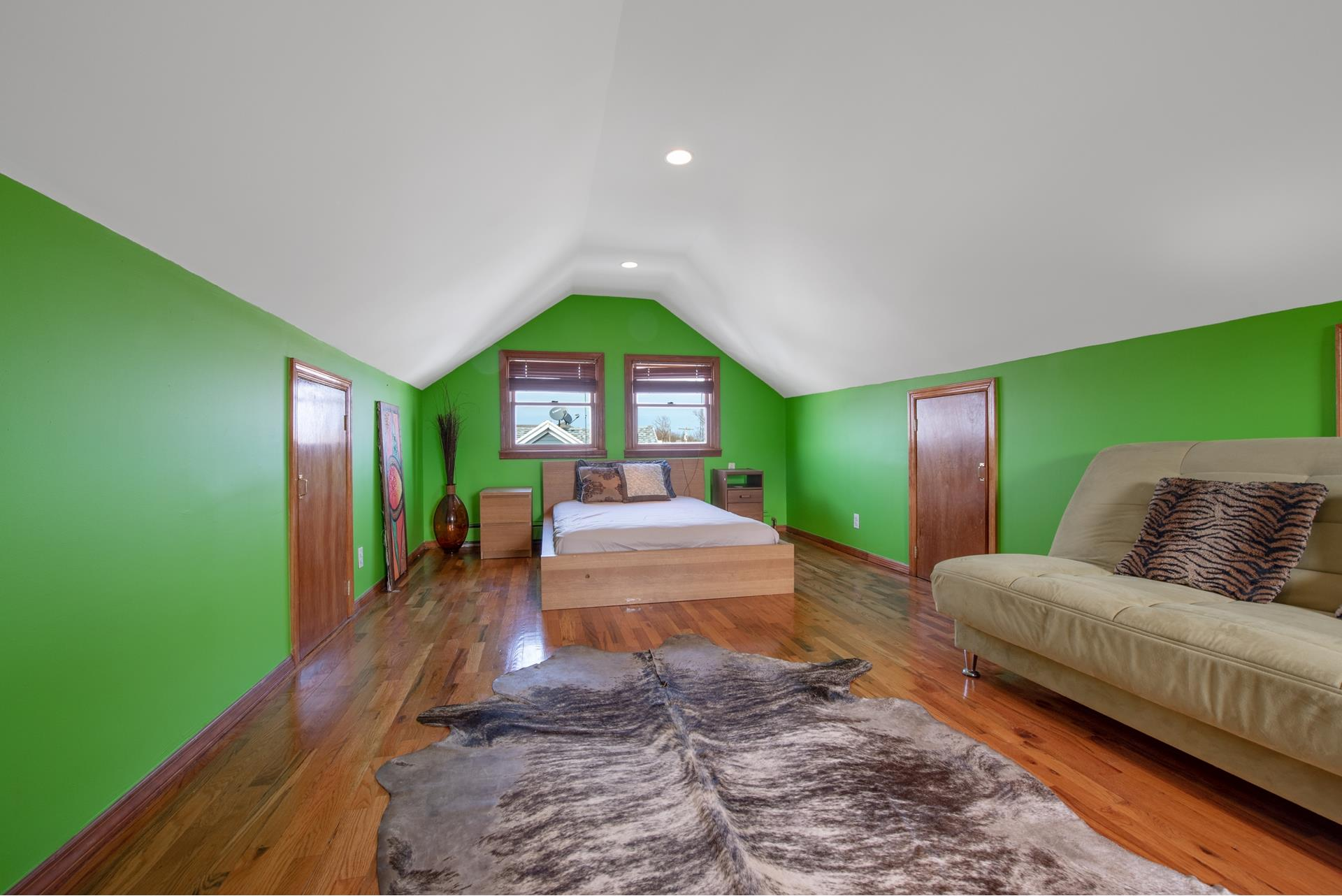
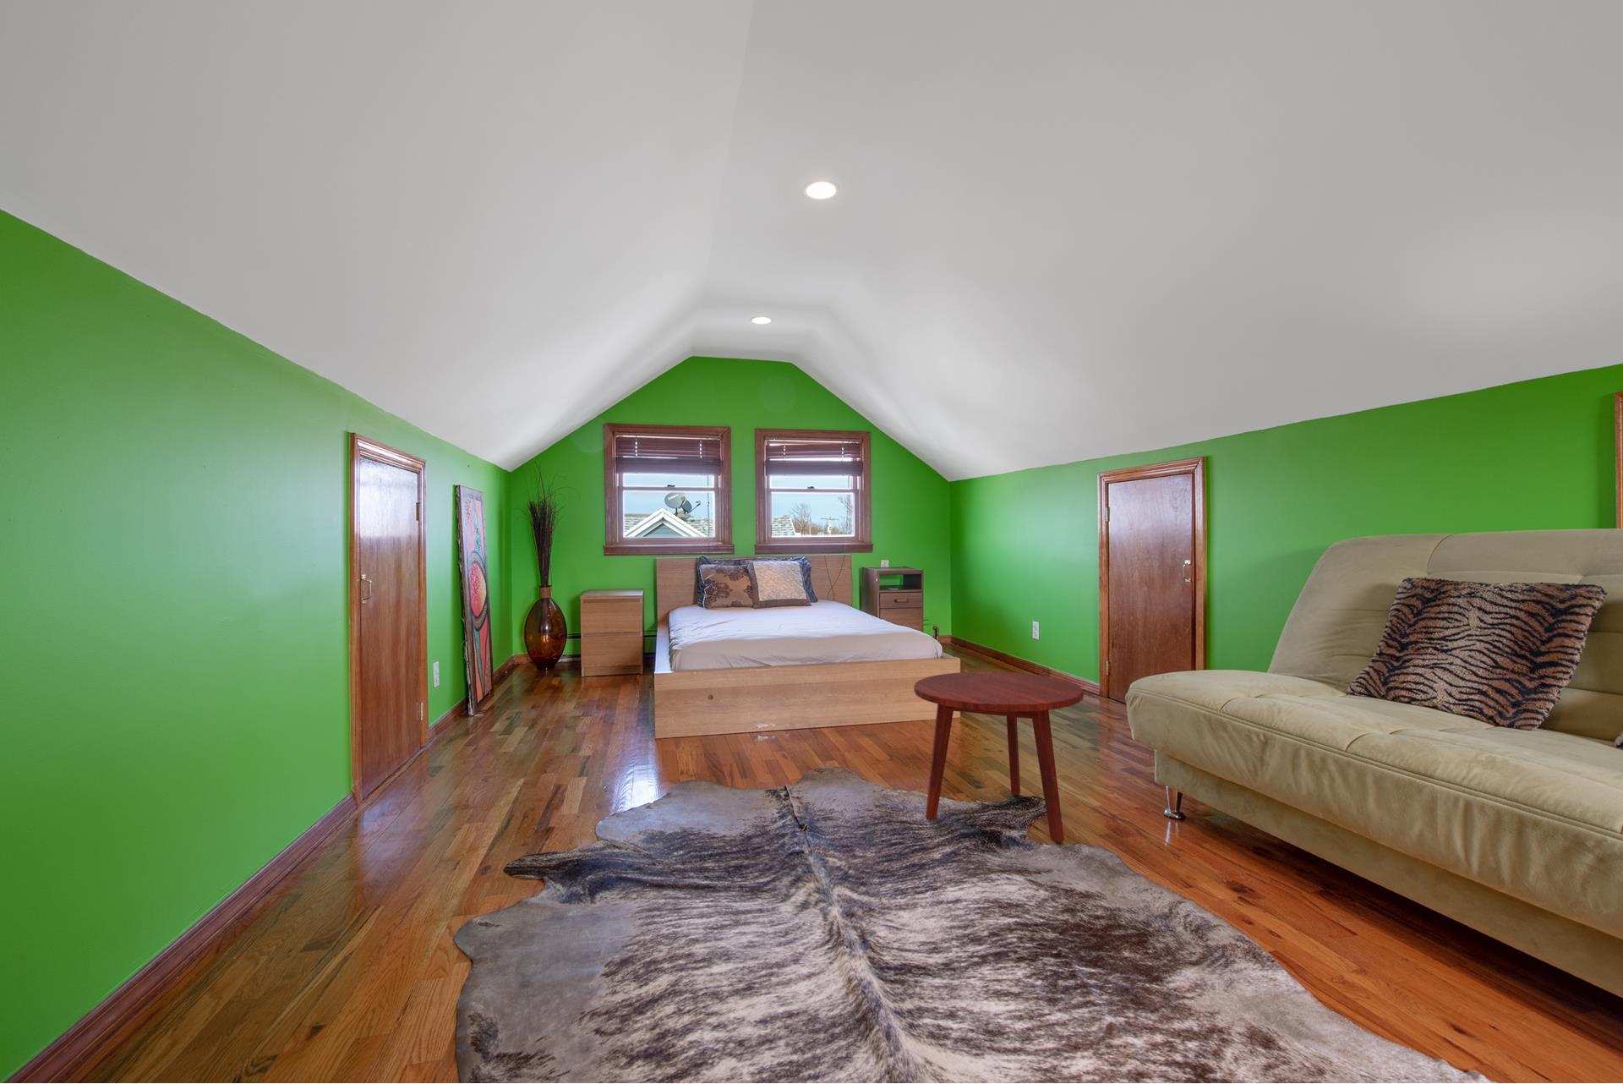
+ side table [913,670,1085,844]
